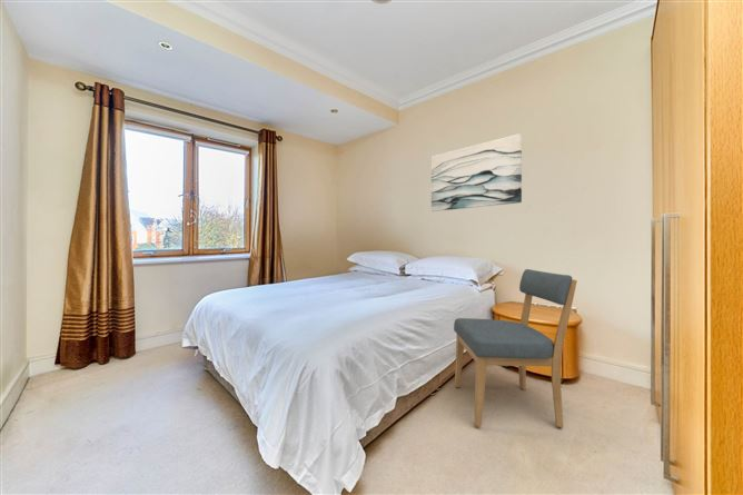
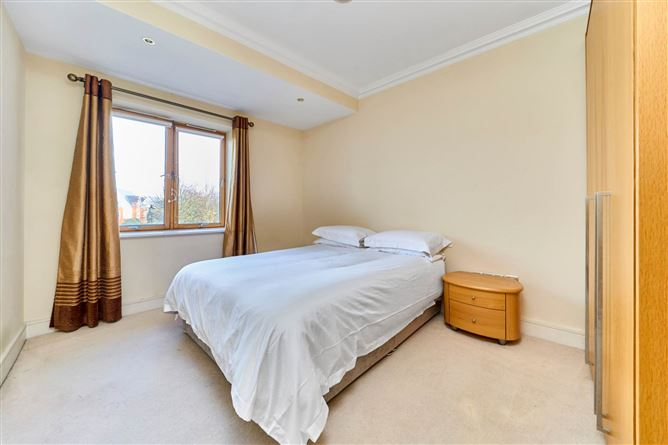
- wall art [430,132,523,212]
- chair [453,268,578,428]
